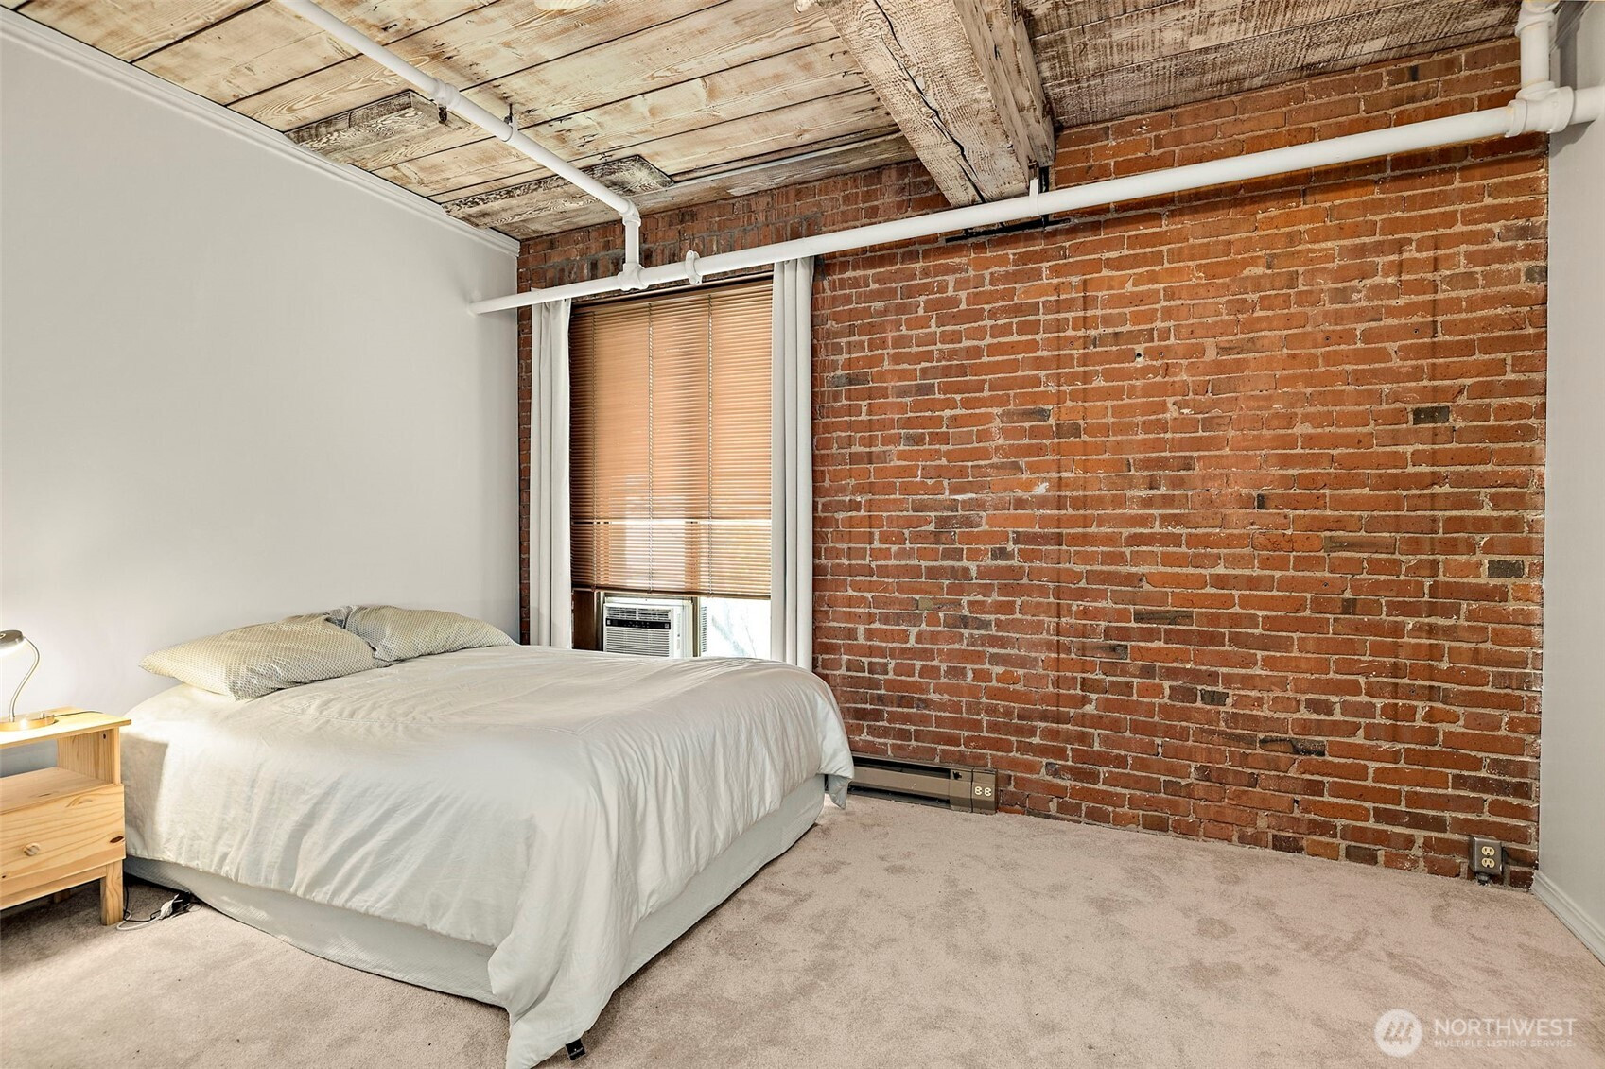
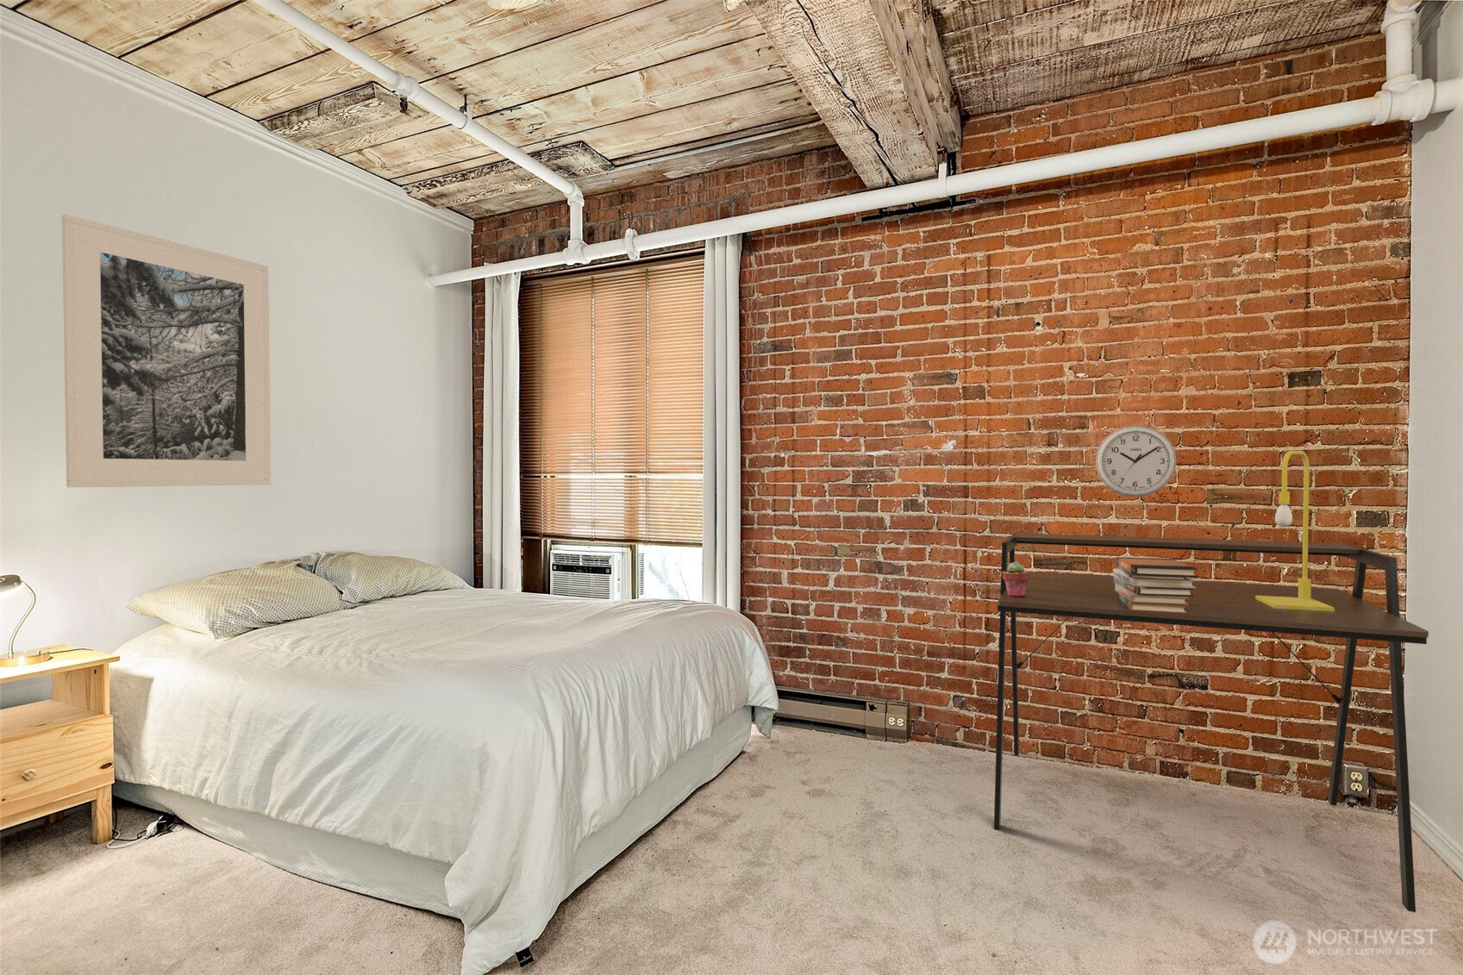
+ book stack [1112,556,1199,614]
+ potted succulent [1002,561,1030,596]
+ table lamp [1255,451,1335,612]
+ wall clock [1095,425,1178,497]
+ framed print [61,213,272,488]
+ desk [993,532,1429,913]
